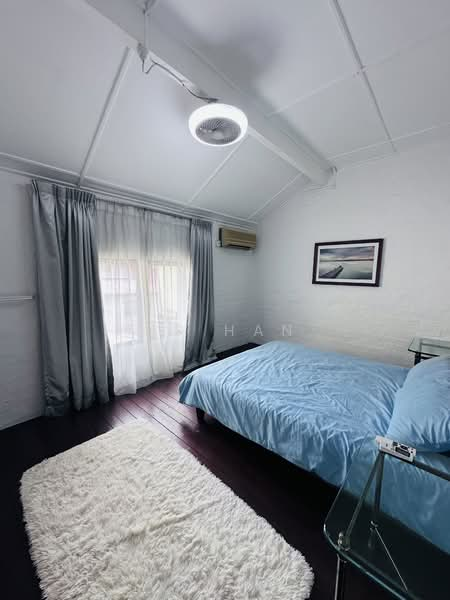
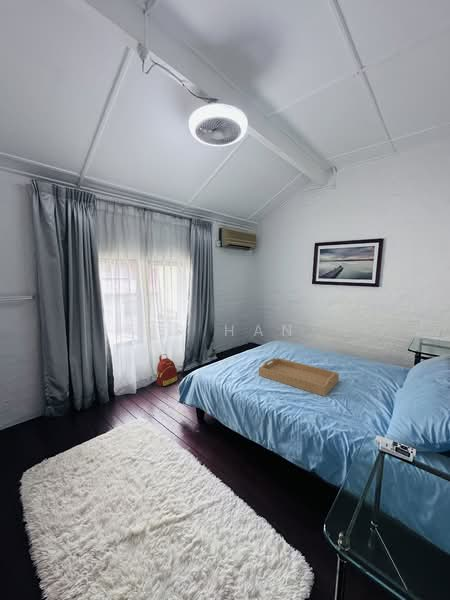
+ backpack [155,353,179,388]
+ serving tray [258,357,340,397]
